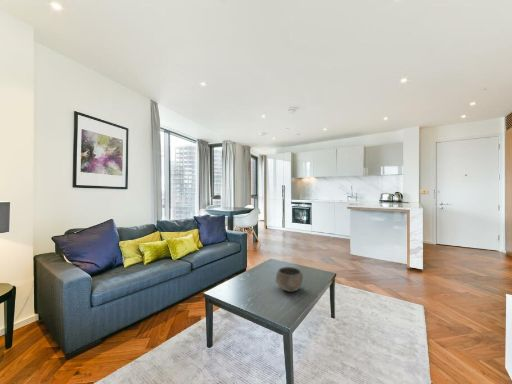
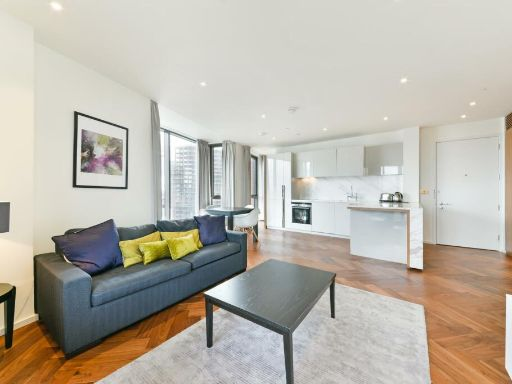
- bowl [274,266,304,293]
